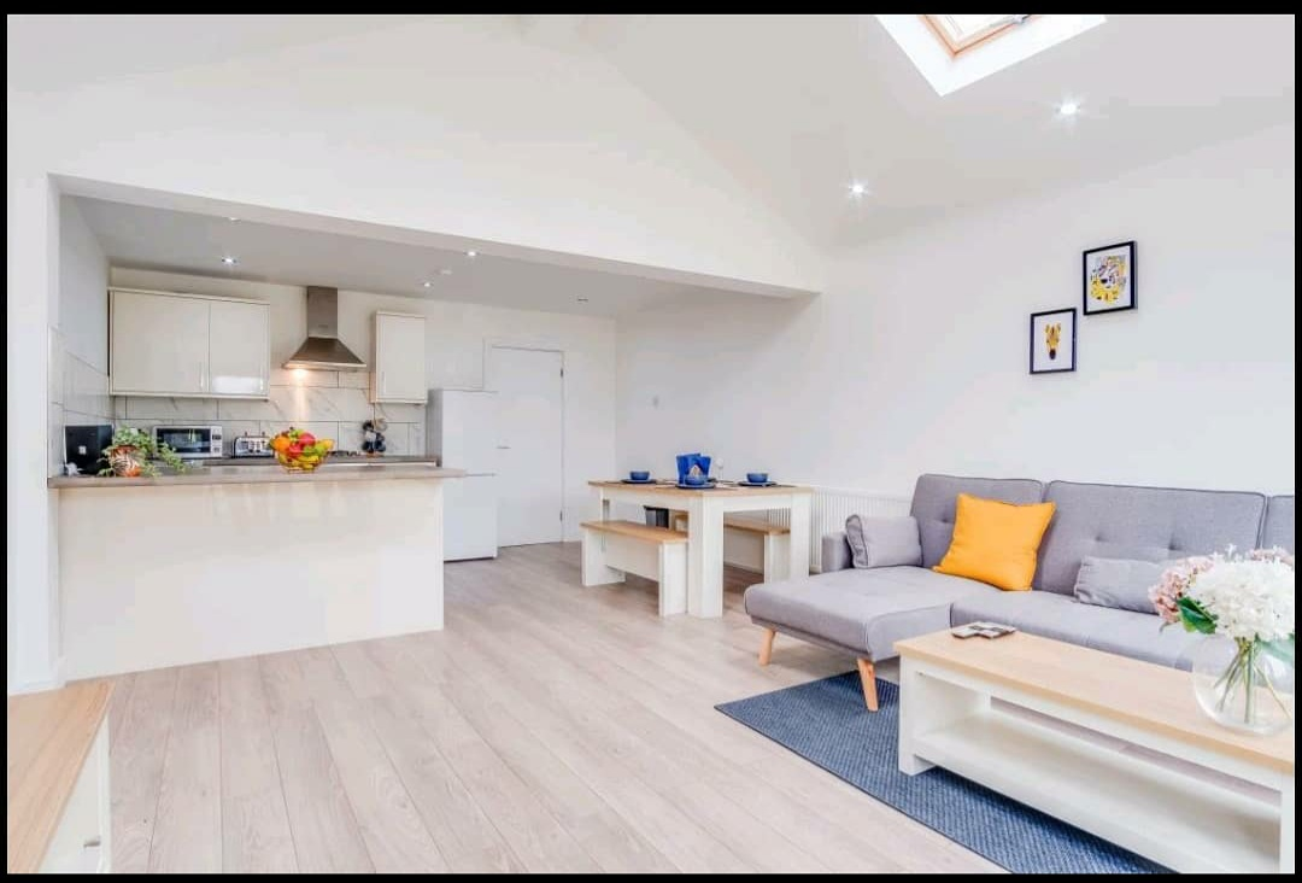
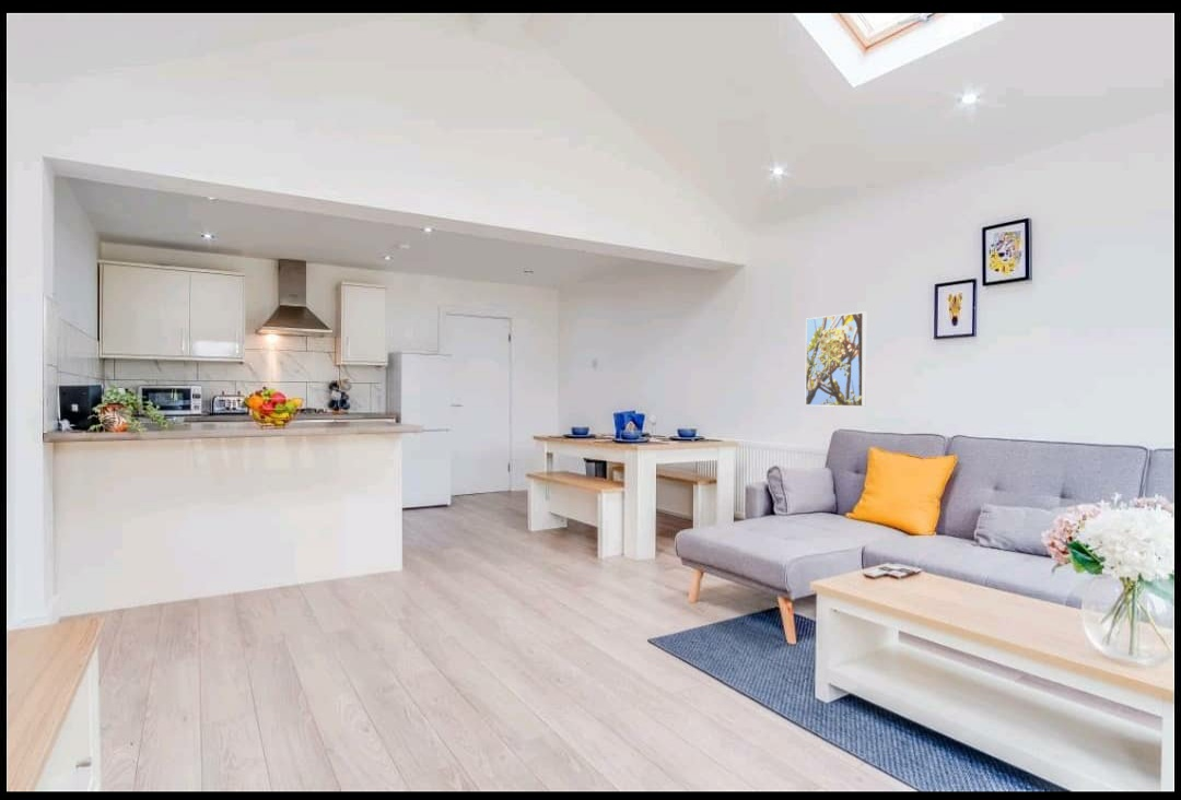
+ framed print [805,310,867,408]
